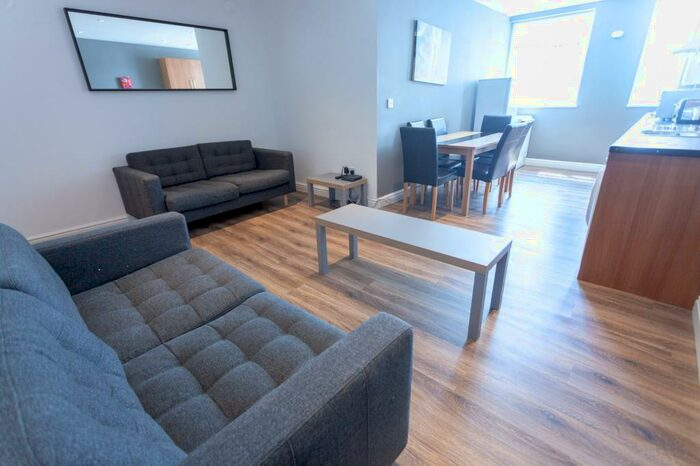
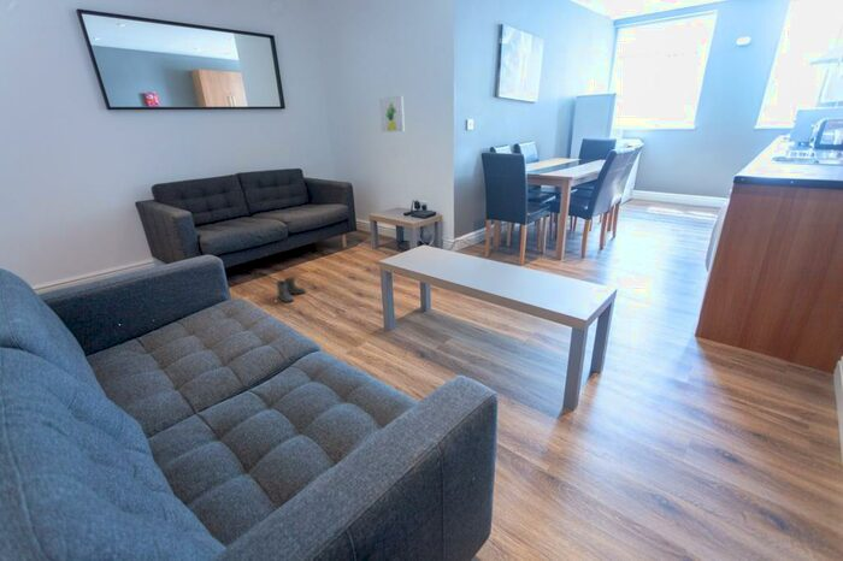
+ wall art [378,94,406,134]
+ boots [276,276,307,303]
